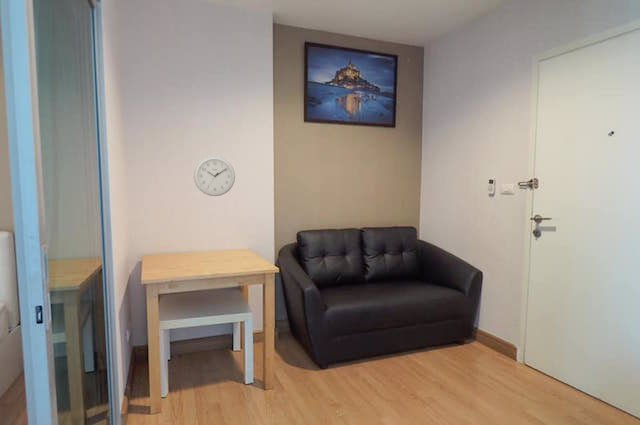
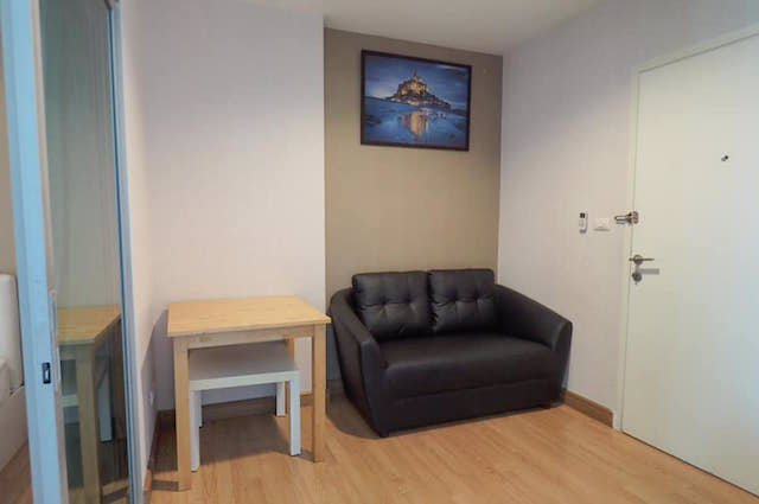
- wall clock [193,155,236,197]
